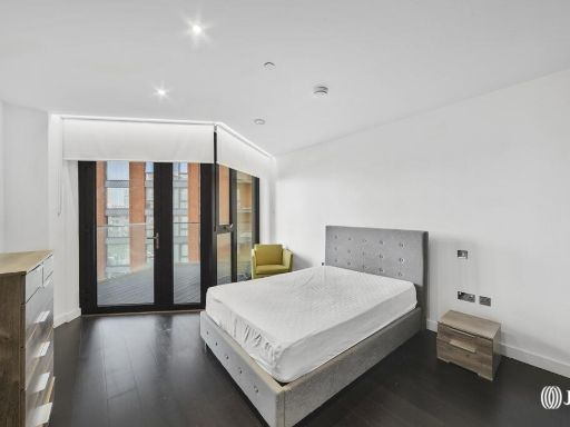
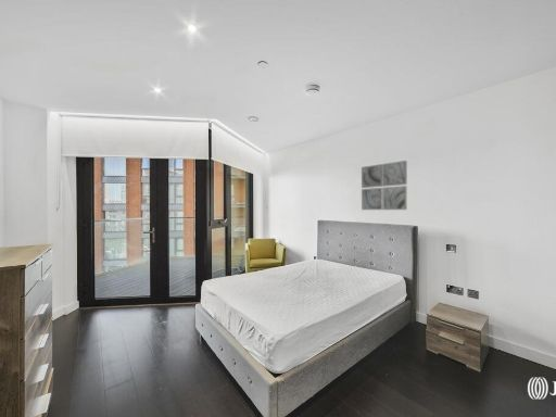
+ wall art [361,160,408,211]
